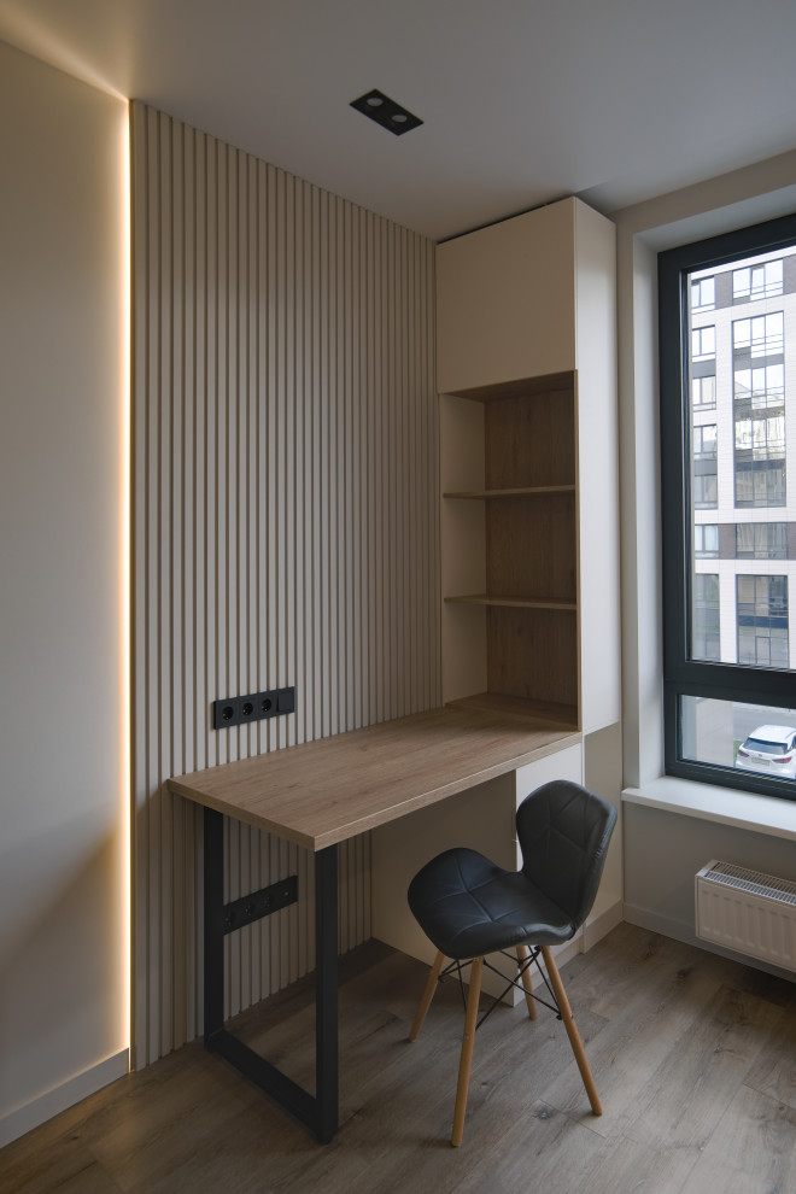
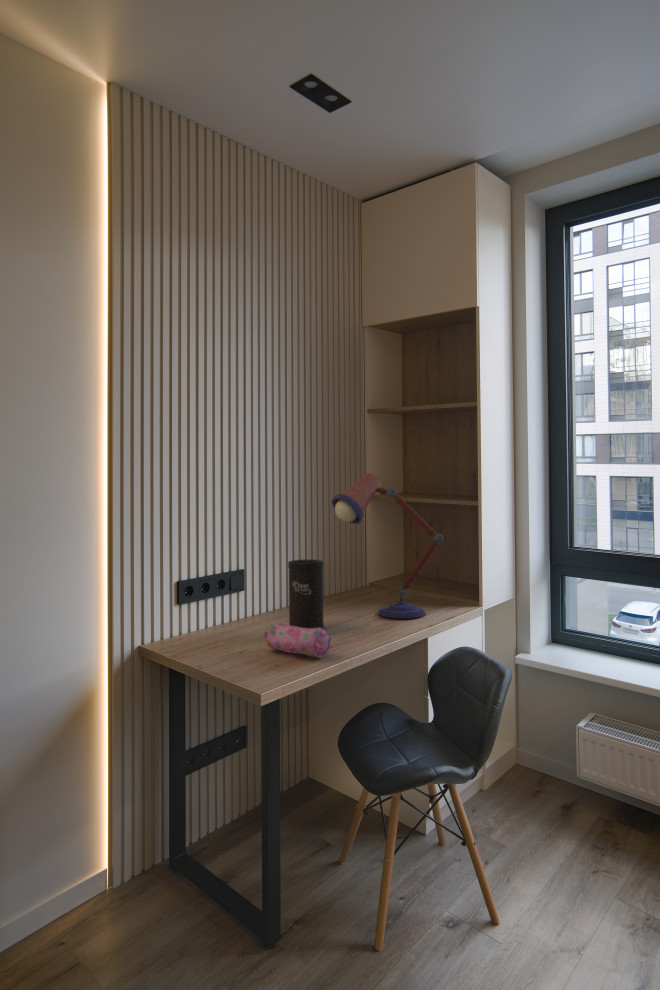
+ speaker [287,559,325,630]
+ pencil case [262,621,332,659]
+ desk lamp [331,472,445,619]
